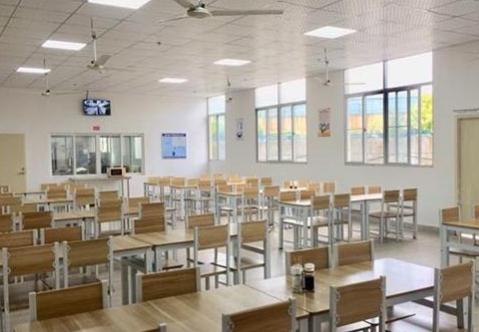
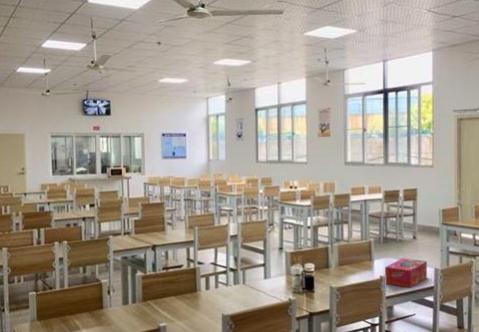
+ tissue box [384,257,428,289]
